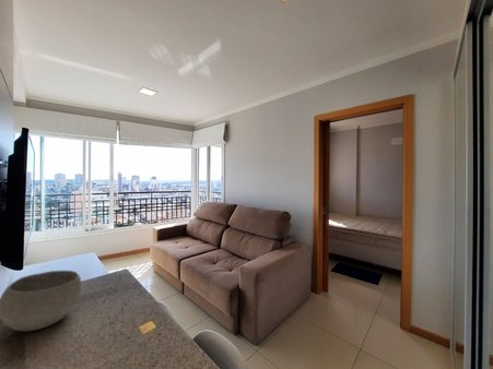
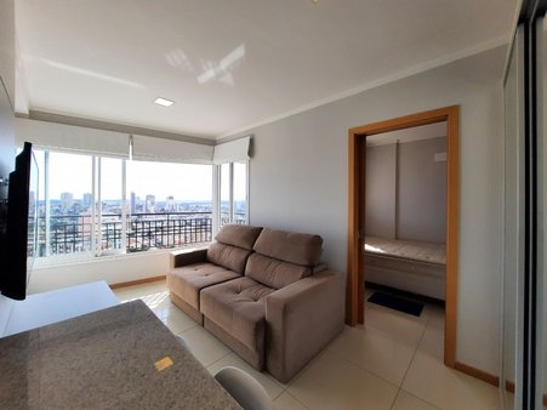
- bowl [0,270,83,332]
